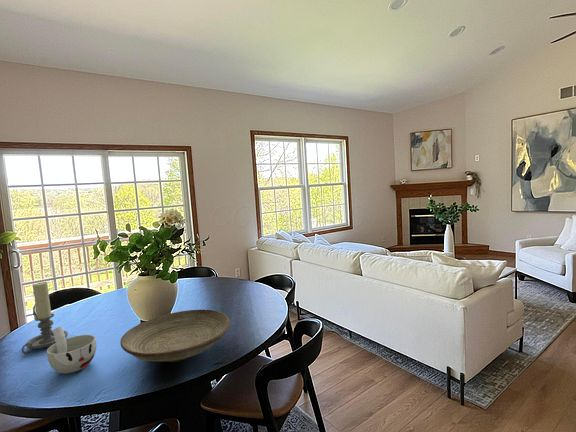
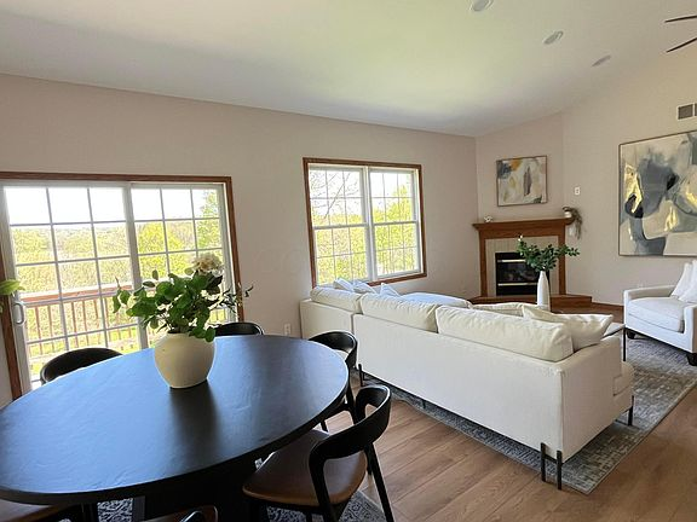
- cup [46,326,97,375]
- decorative bowl [119,309,231,363]
- candle holder [21,281,69,355]
